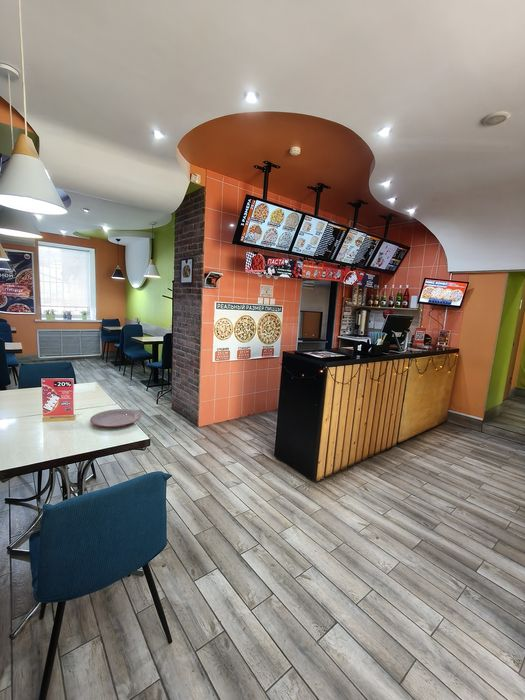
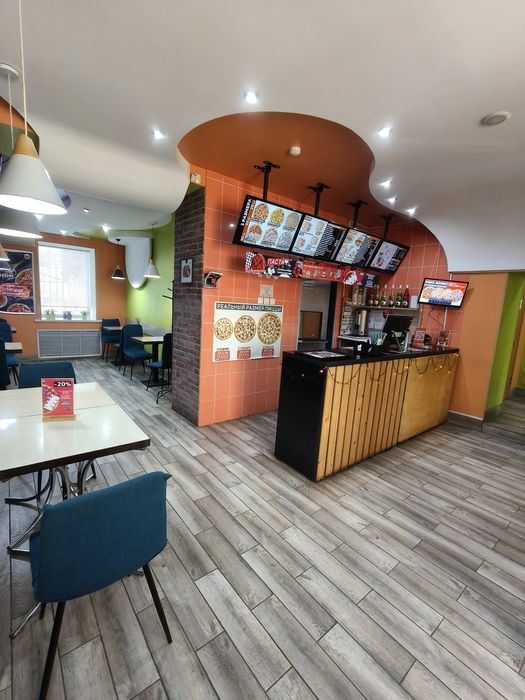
- plate [89,408,142,428]
